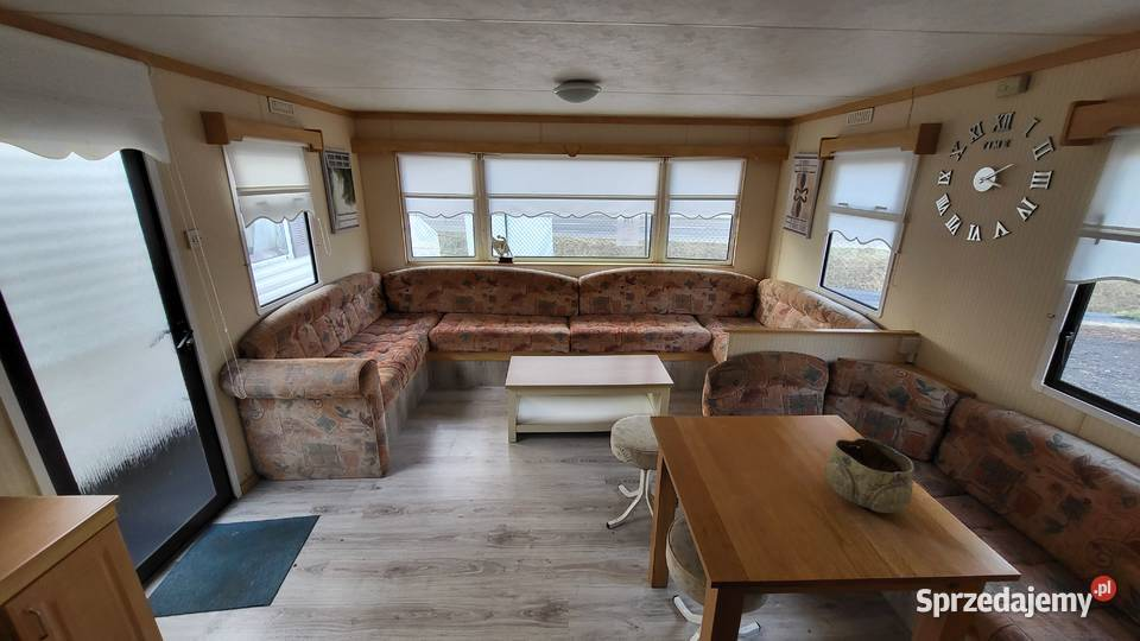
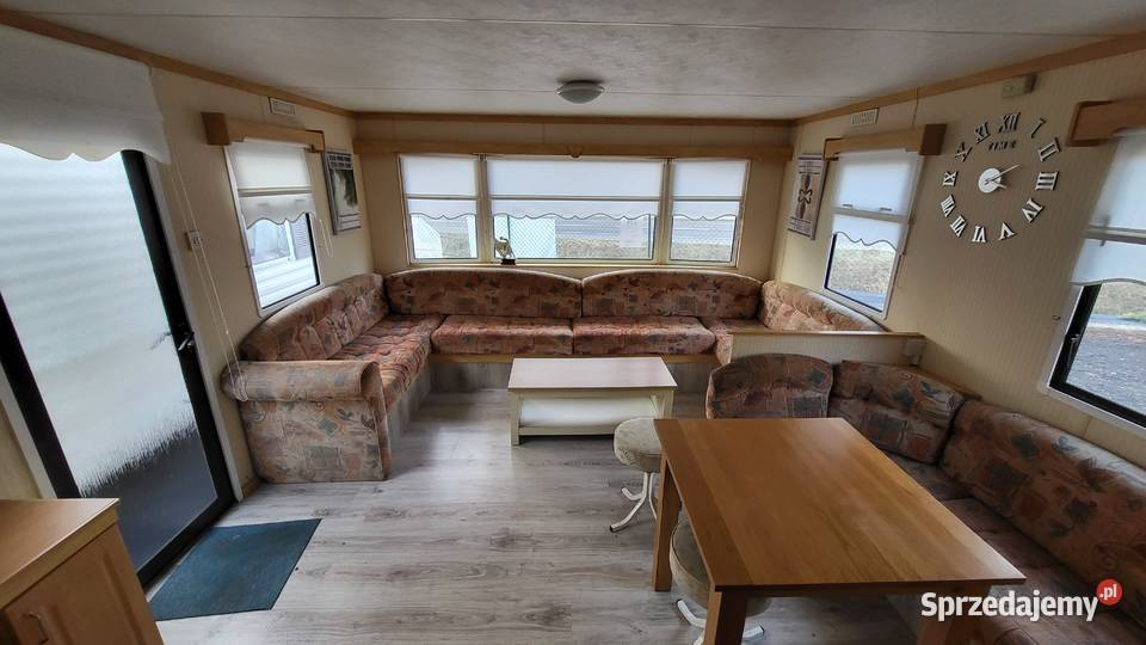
- decorative bowl [823,437,914,514]
